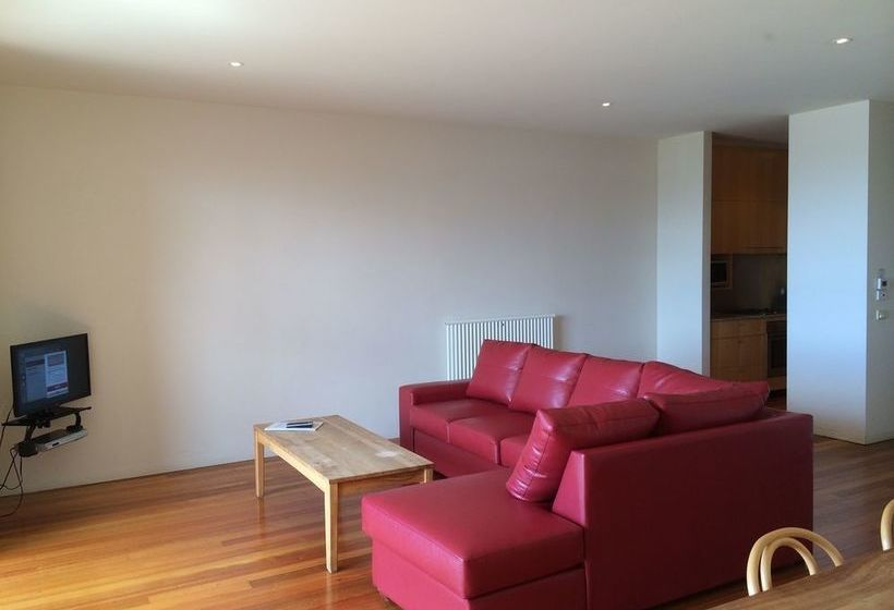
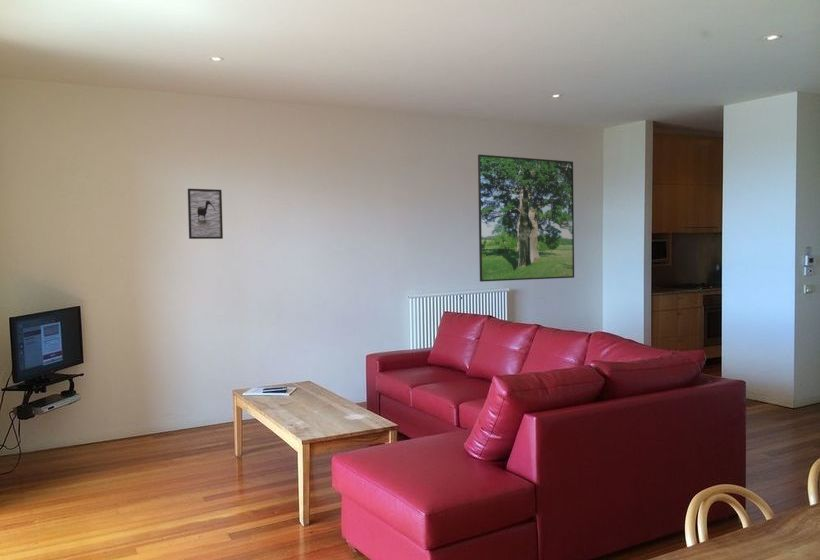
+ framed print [187,188,224,240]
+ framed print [477,154,575,283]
